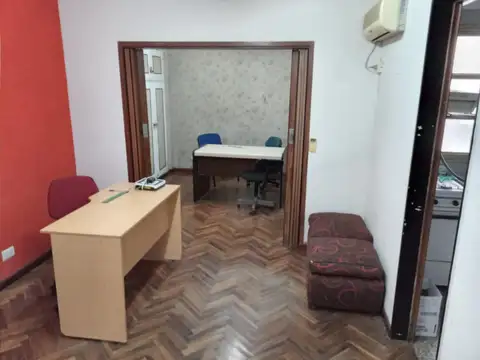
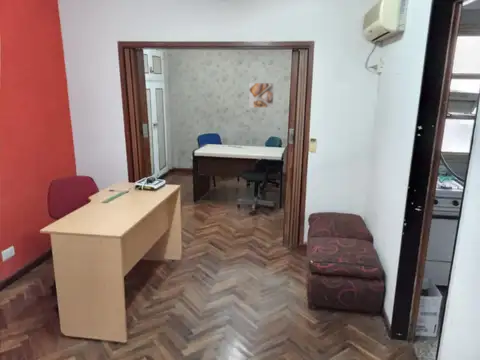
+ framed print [248,82,275,109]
